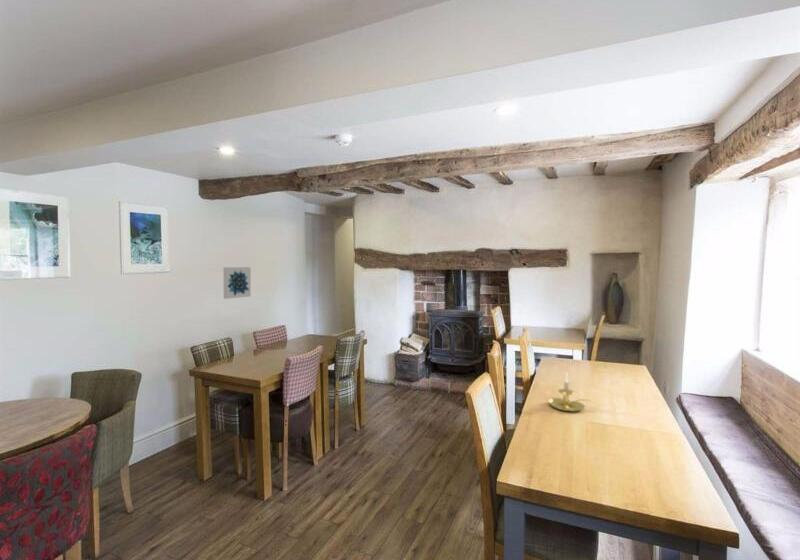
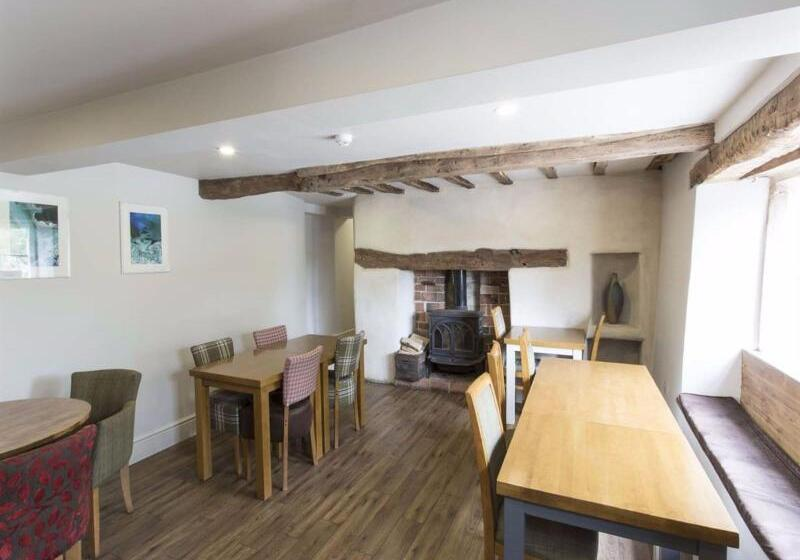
- candle holder [547,373,592,413]
- wall art [223,266,252,300]
